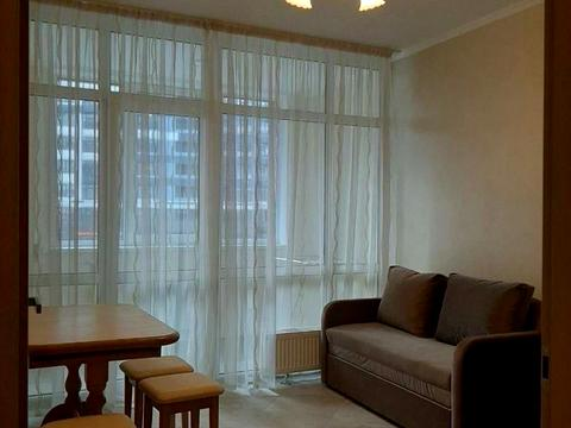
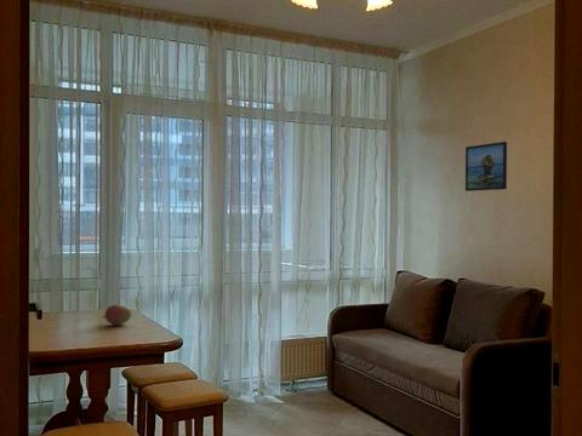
+ fruit [102,304,132,326]
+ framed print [464,140,508,193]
